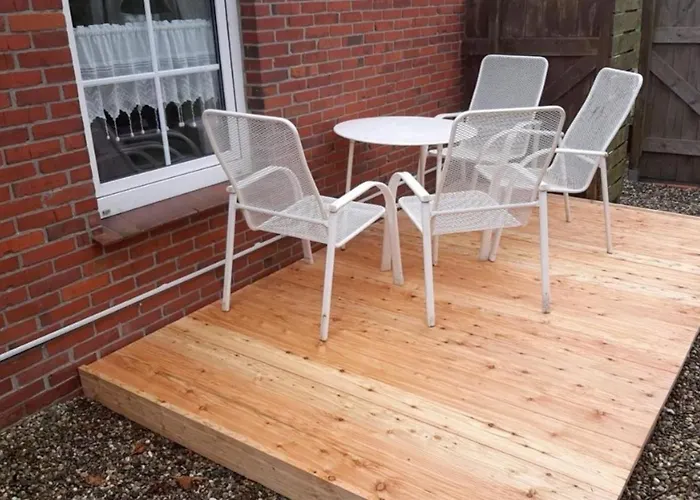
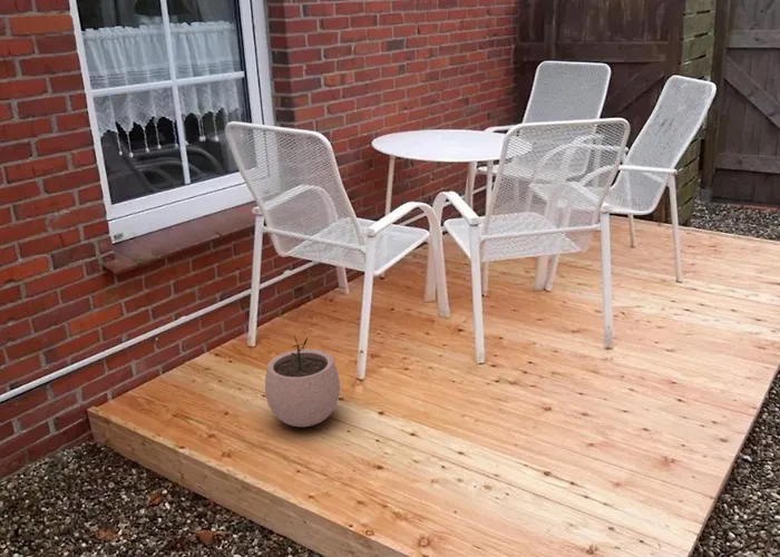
+ plant pot [264,334,341,428]
